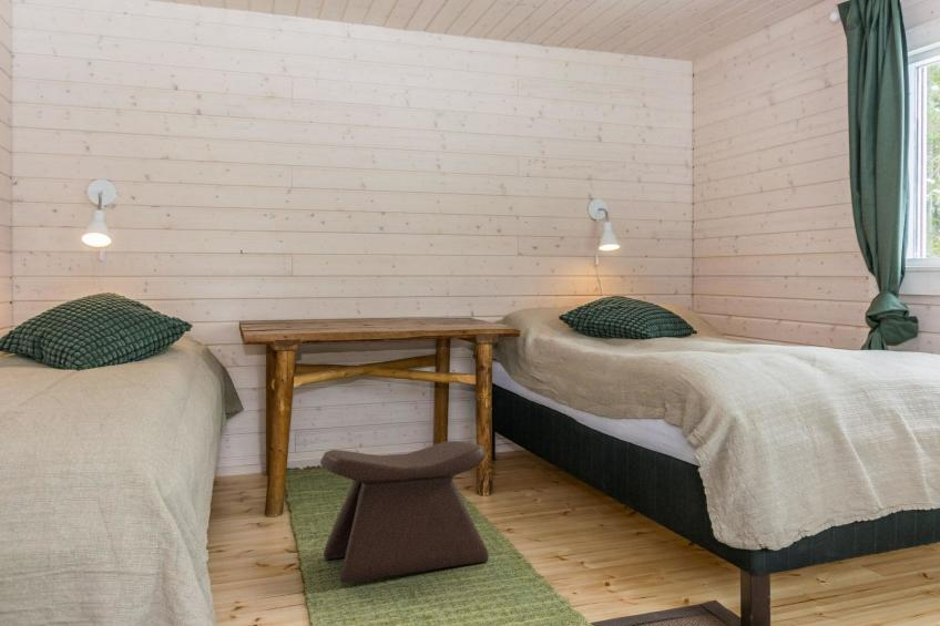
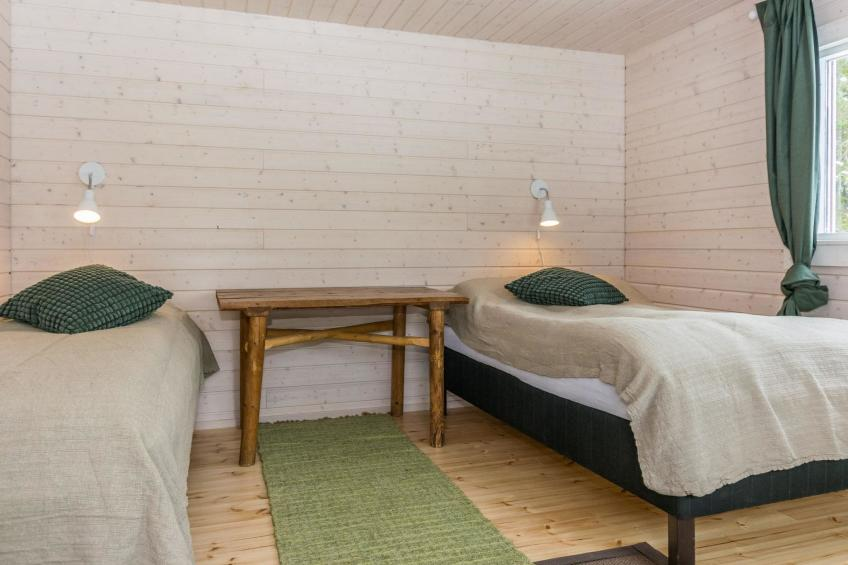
- stool [319,440,490,584]
